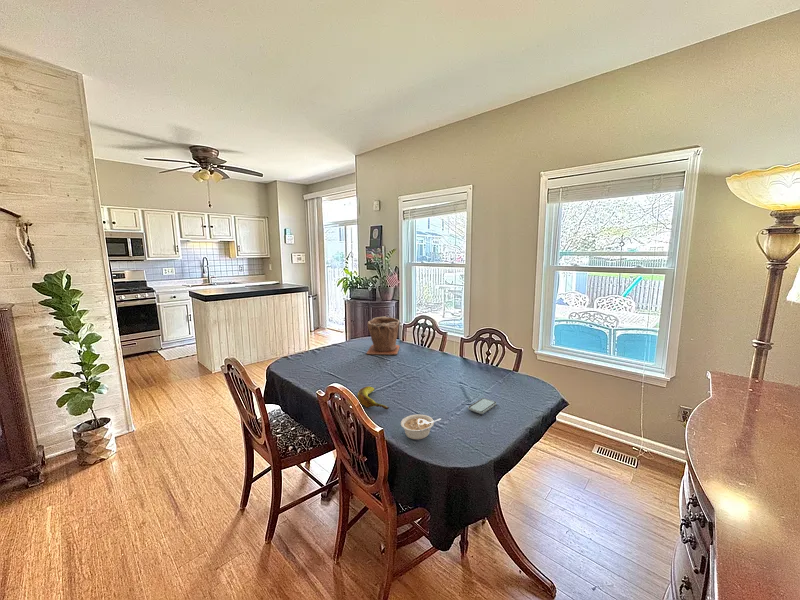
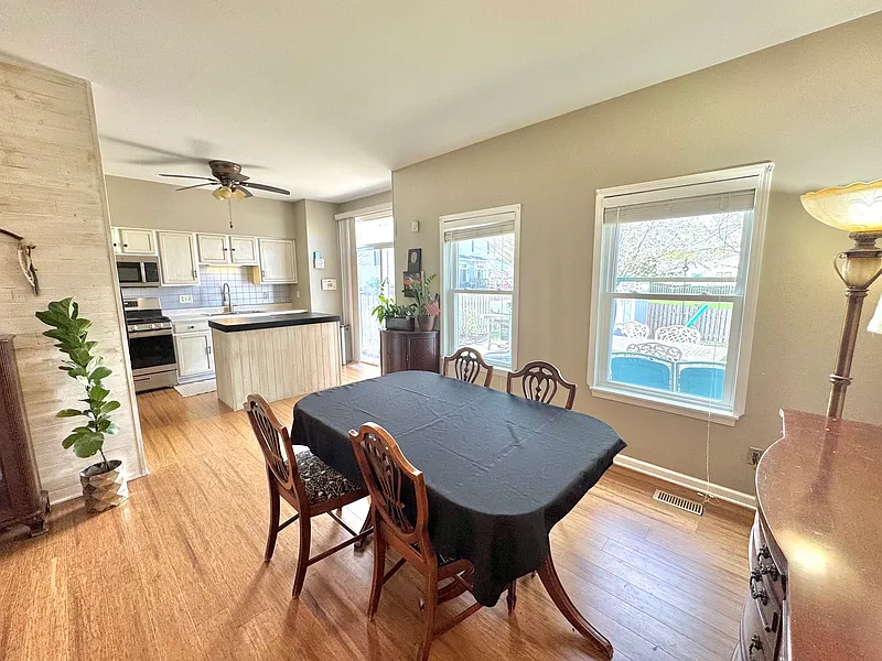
- legume [400,413,442,440]
- banana [357,385,390,410]
- plant pot [365,315,401,356]
- smartphone [467,397,497,415]
